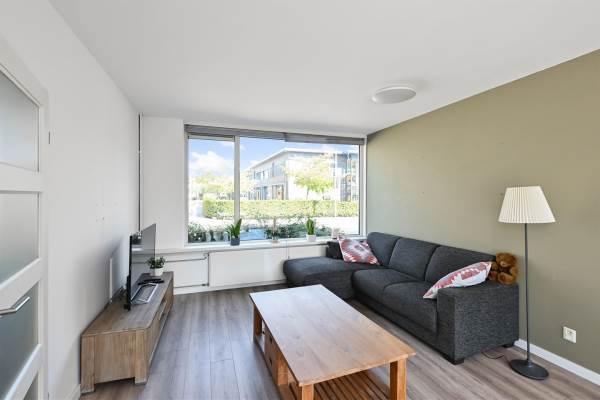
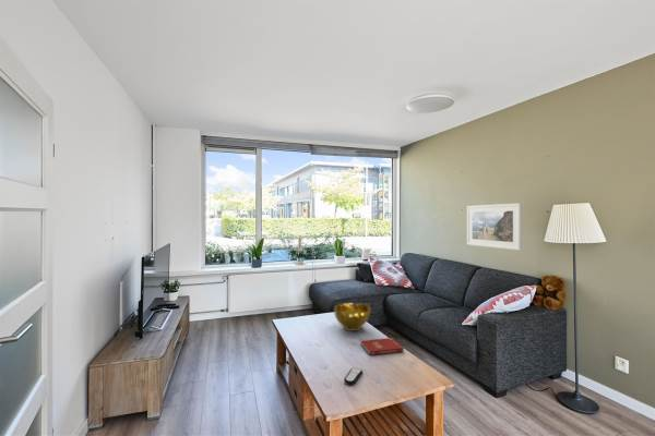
+ decorative bowl [333,301,371,332]
+ book [360,337,405,356]
+ remote control [343,367,364,386]
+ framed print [466,202,522,252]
